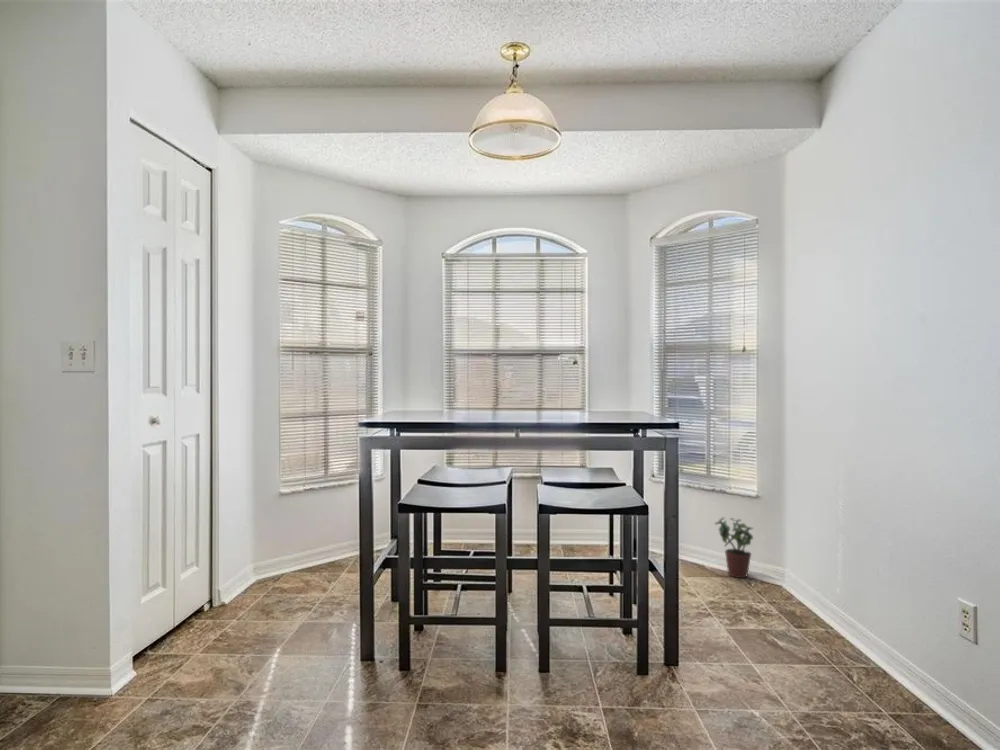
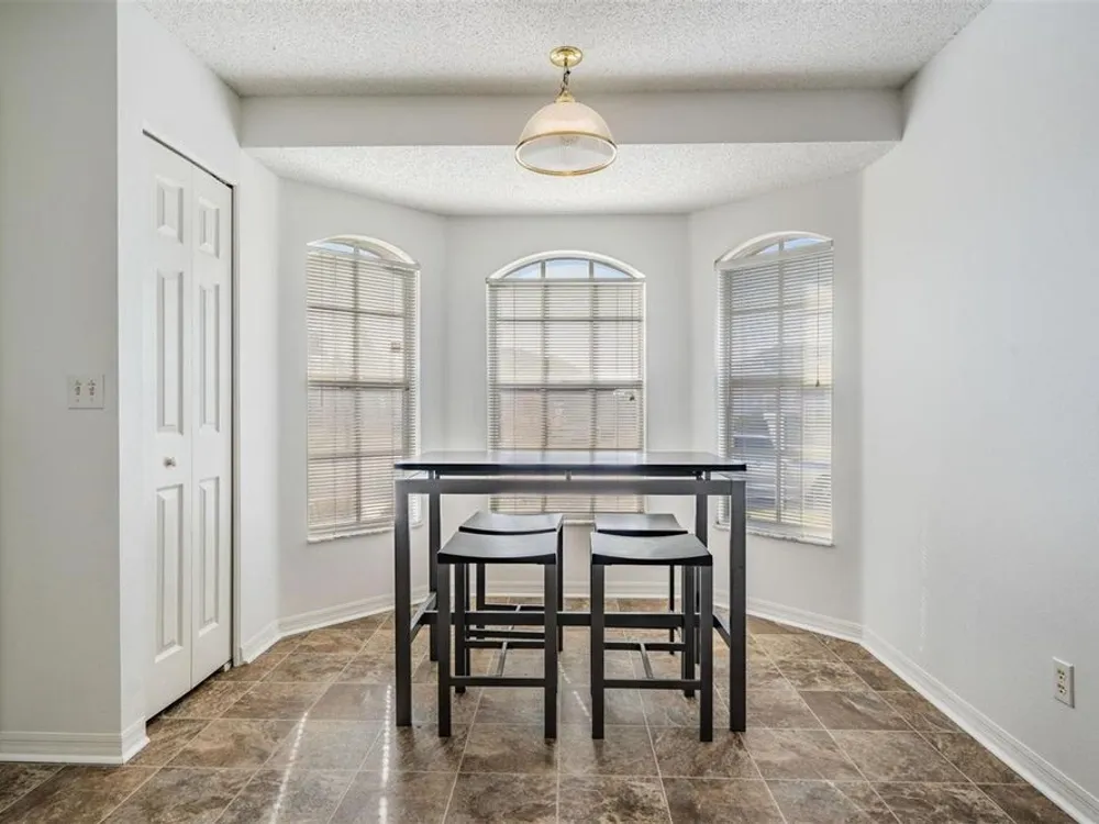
- potted plant [714,516,754,579]
